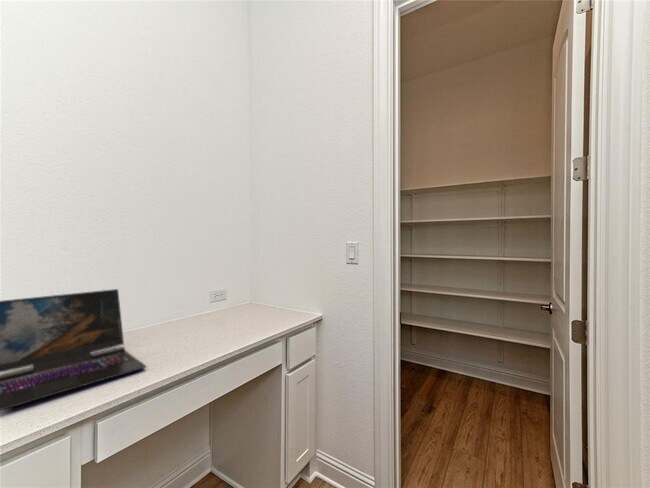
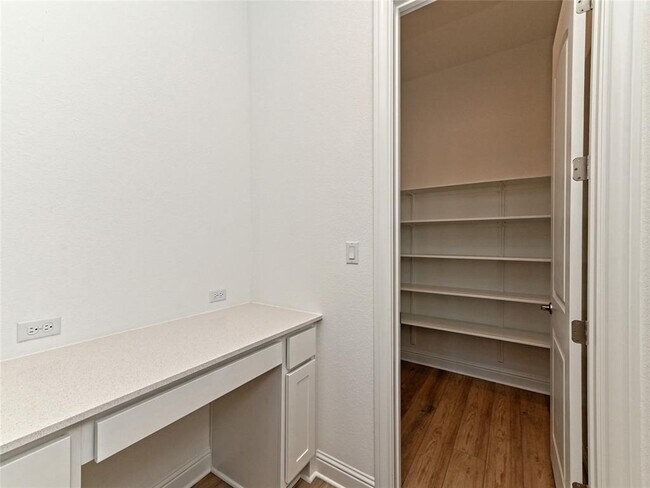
- laptop [0,288,147,411]
